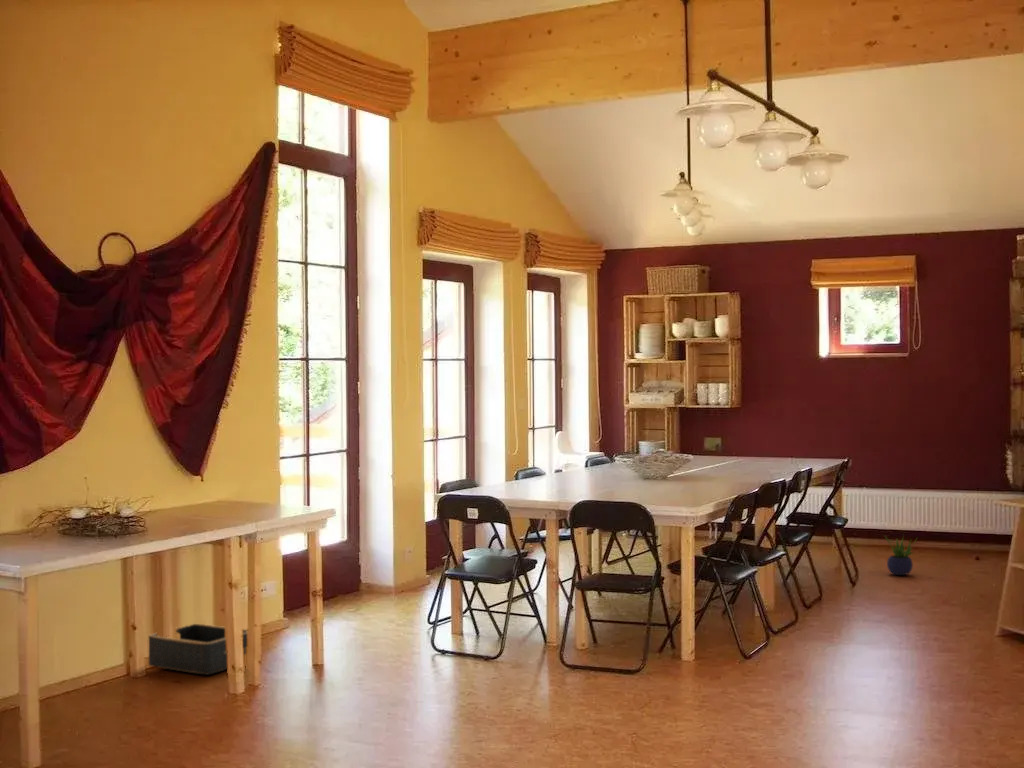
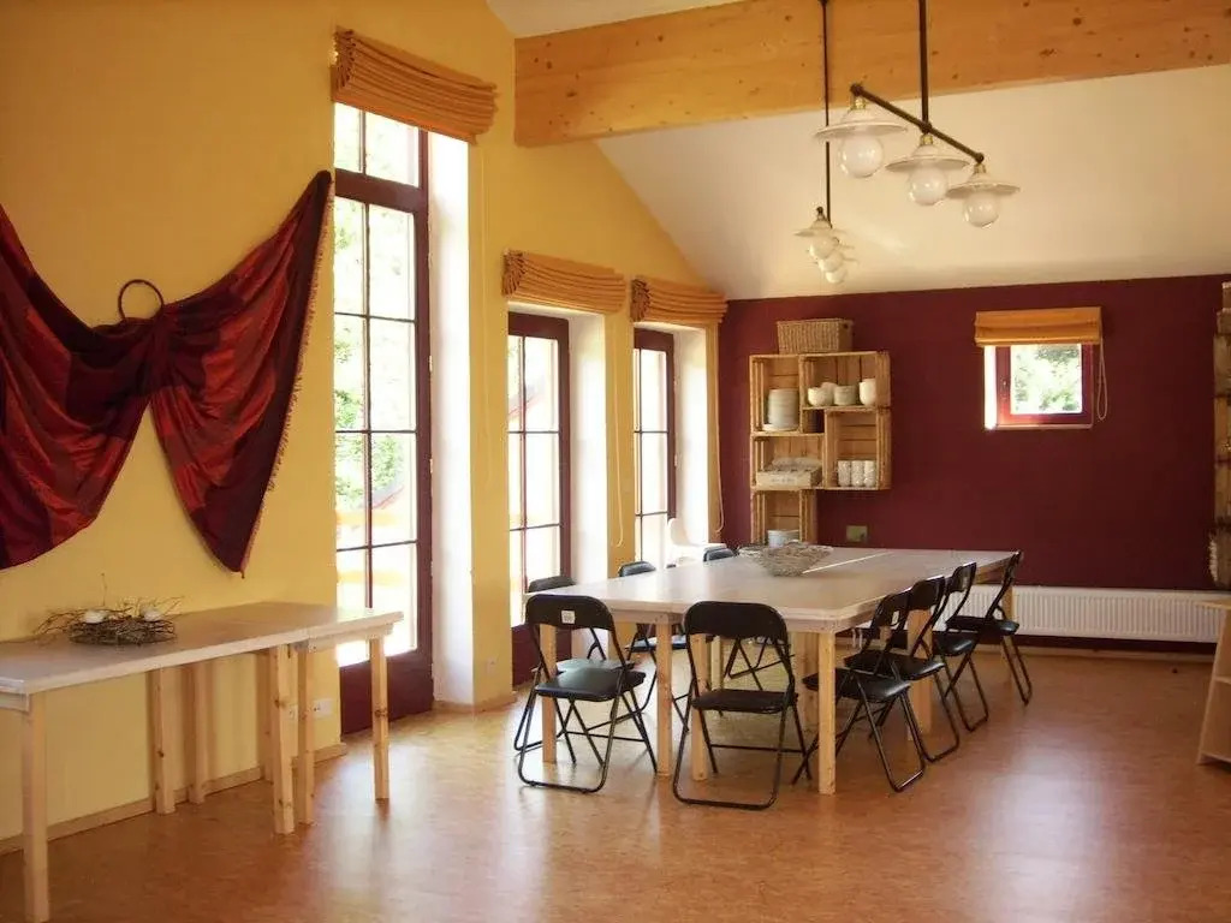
- potted plant [883,534,918,576]
- basket [147,622,248,676]
